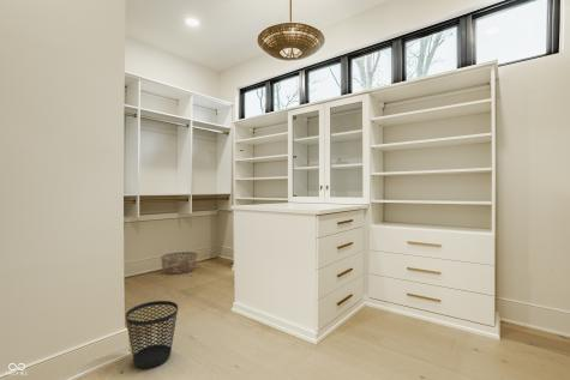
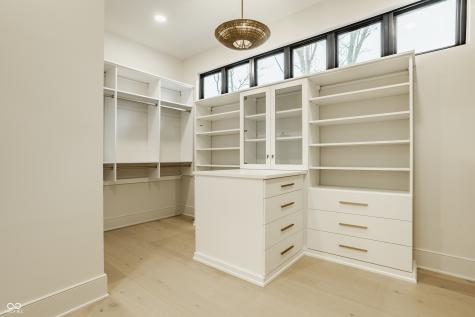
- wastebasket [125,300,179,369]
- basket [160,251,198,276]
